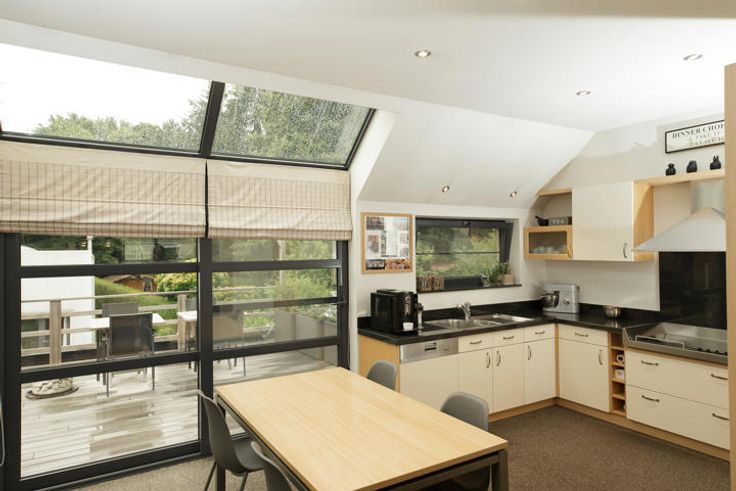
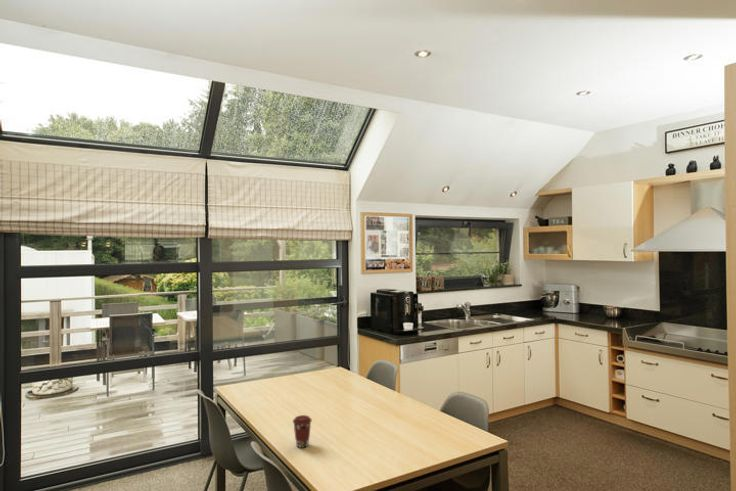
+ coffee cup [292,414,313,449]
